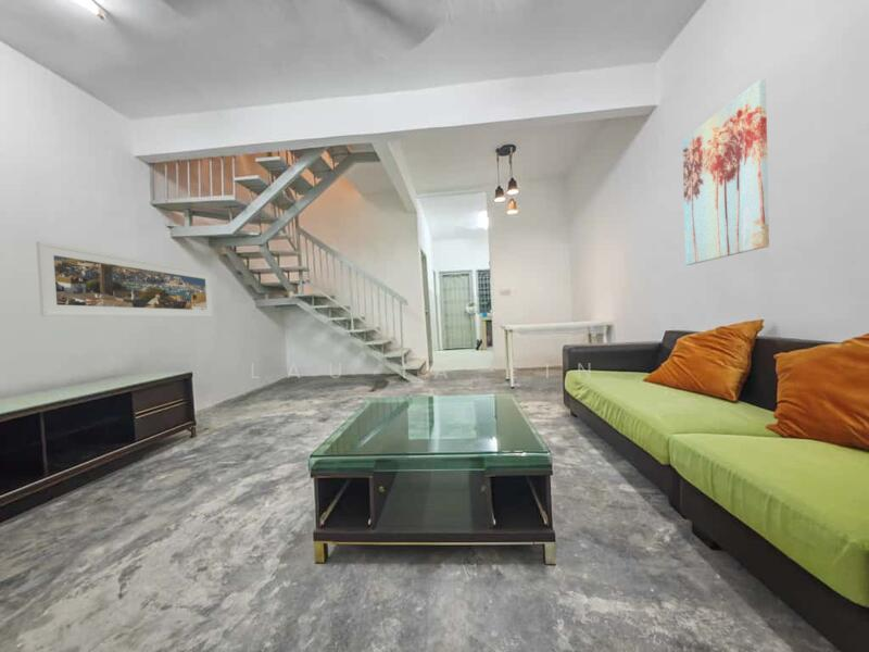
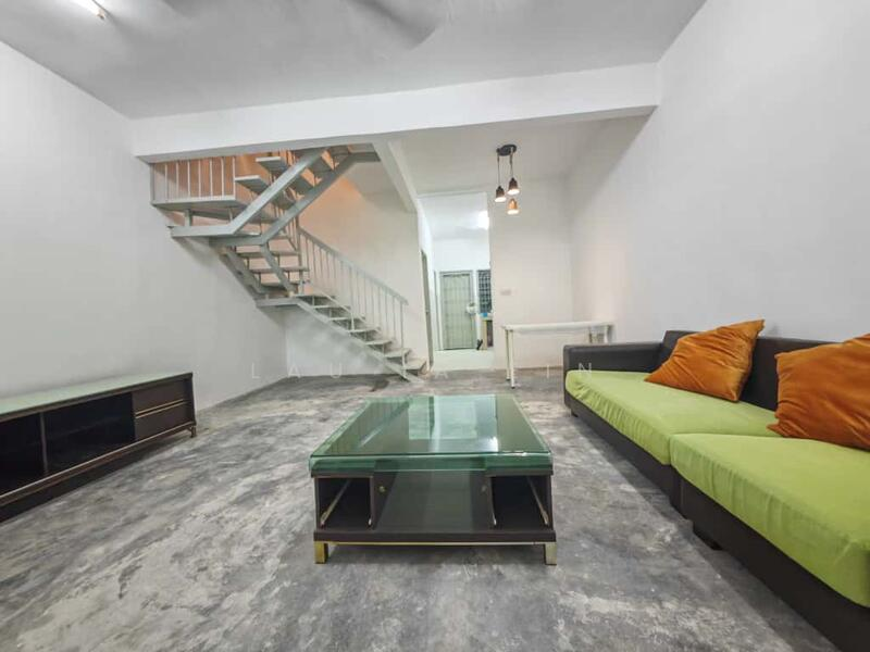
- wall art [681,78,770,266]
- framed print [35,240,214,318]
